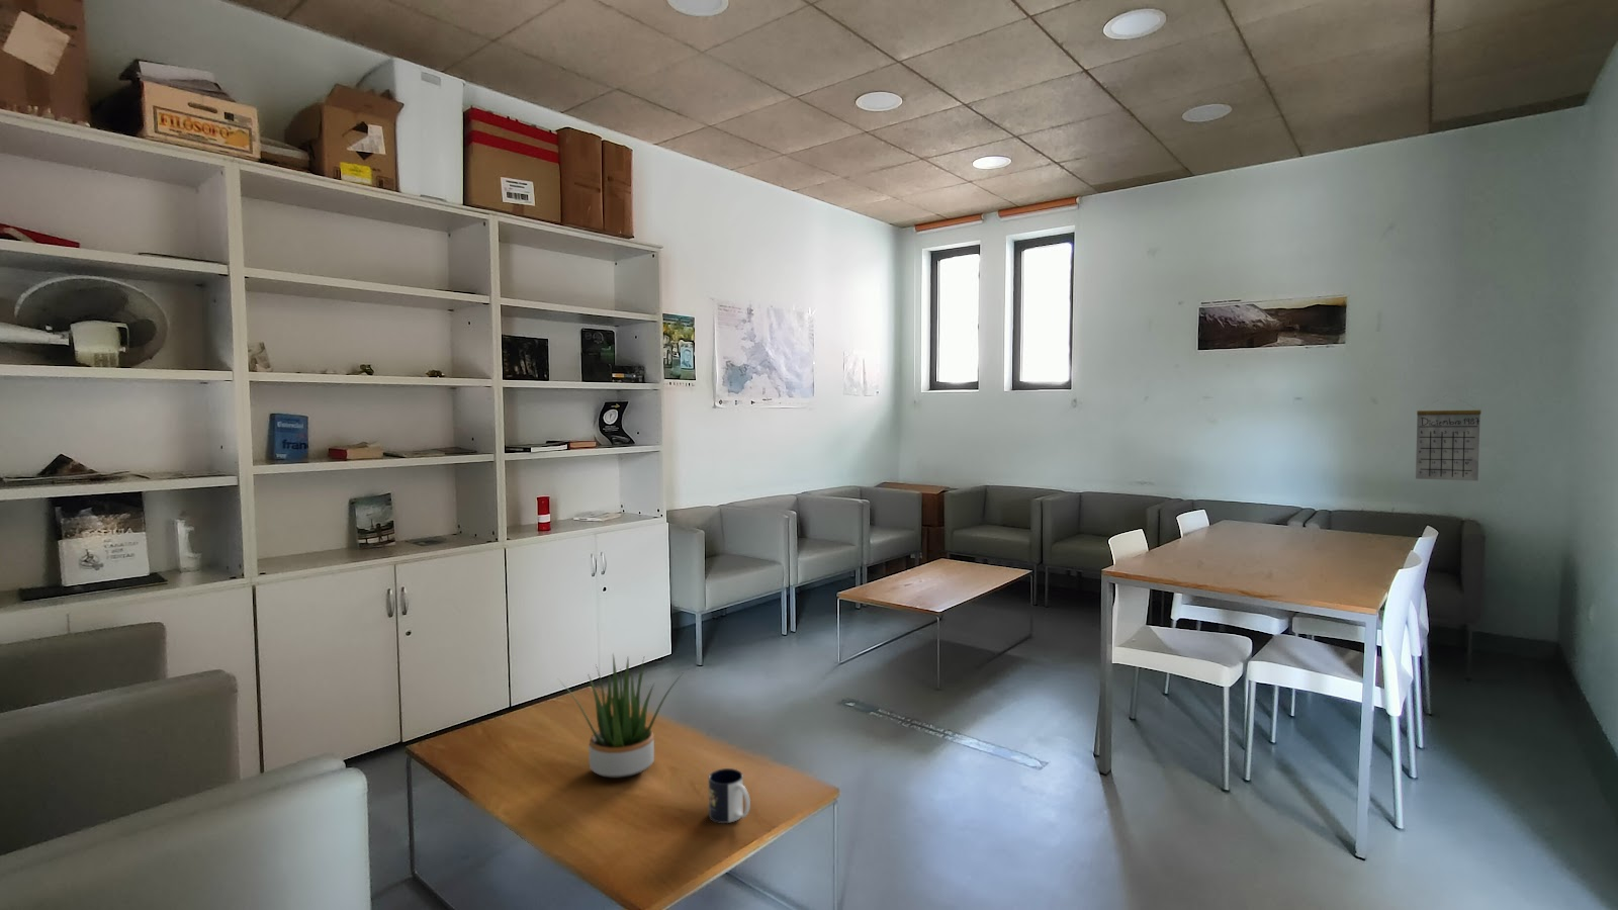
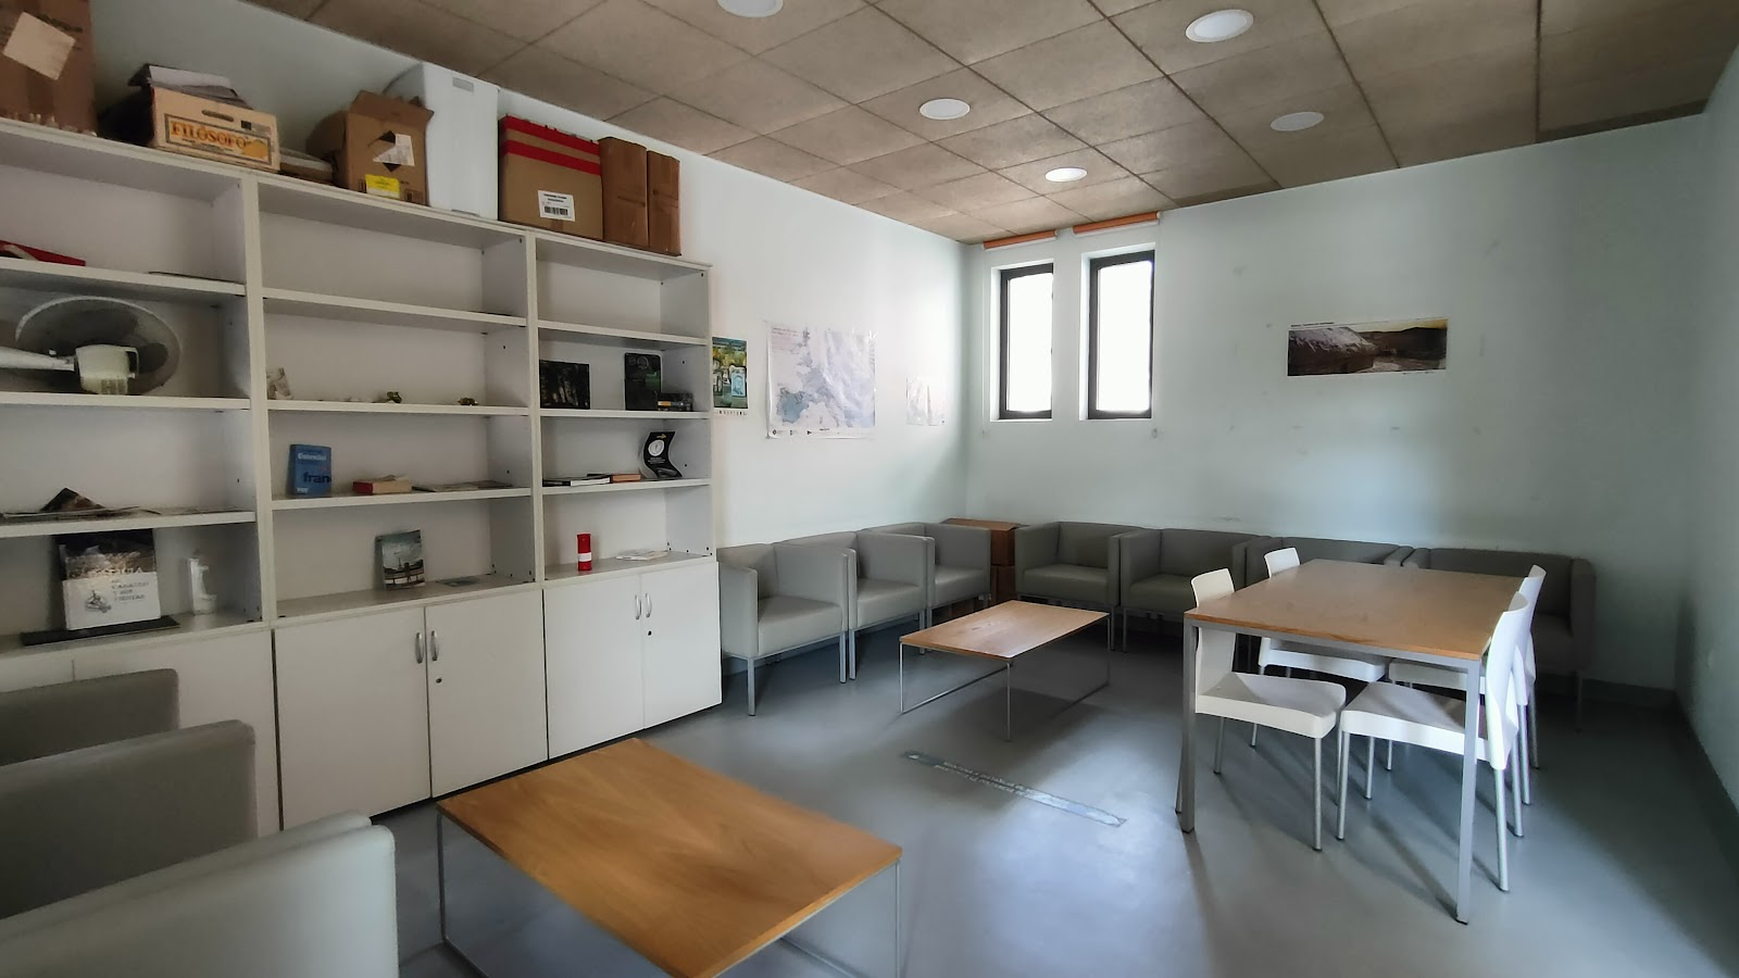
- mug [708,768,751,824]
- calendar [1415,394,1481,482]
- potted plant [557,652,683,780]
